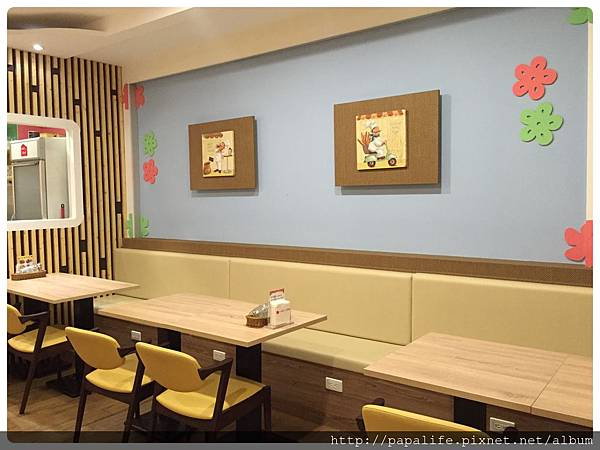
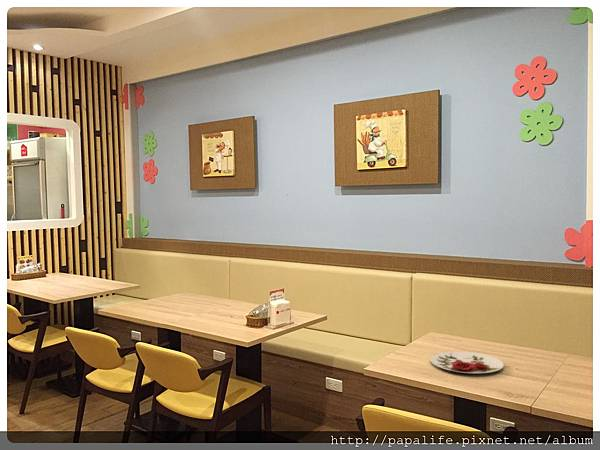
+ plate [430,350,505,374]
